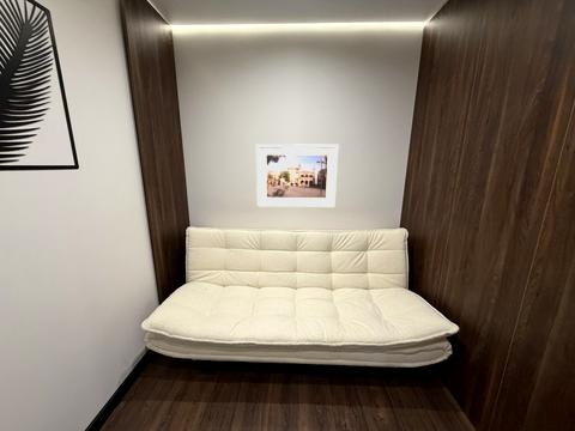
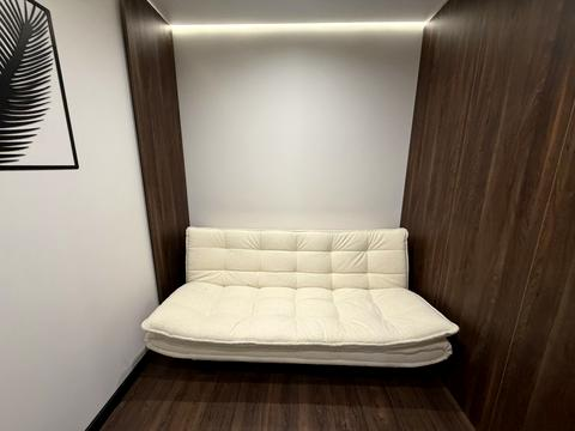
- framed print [255,142,339,208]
